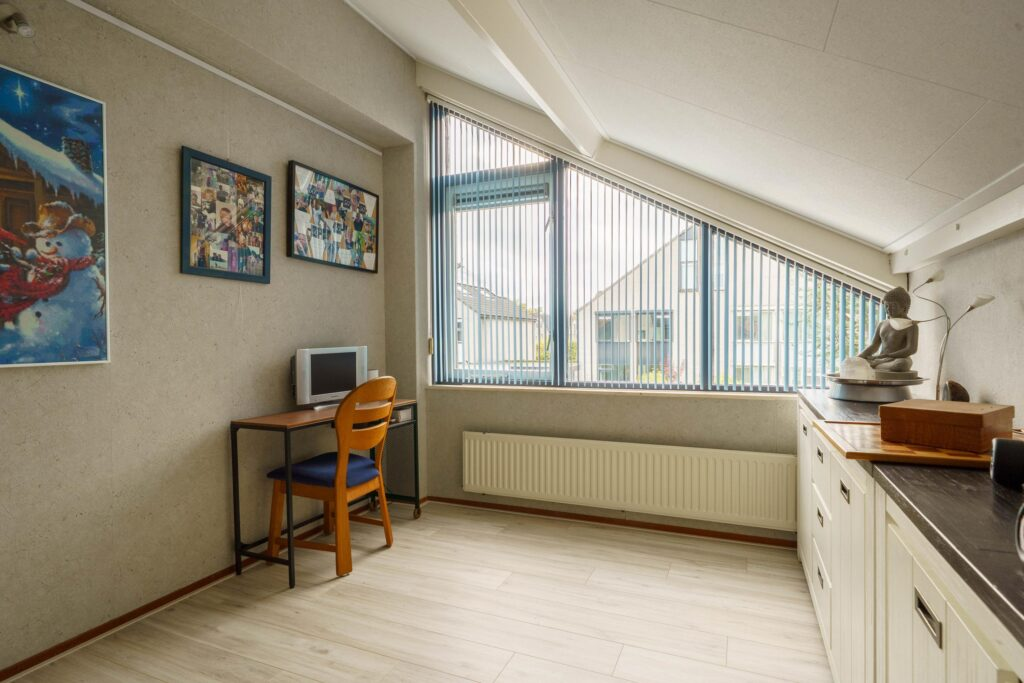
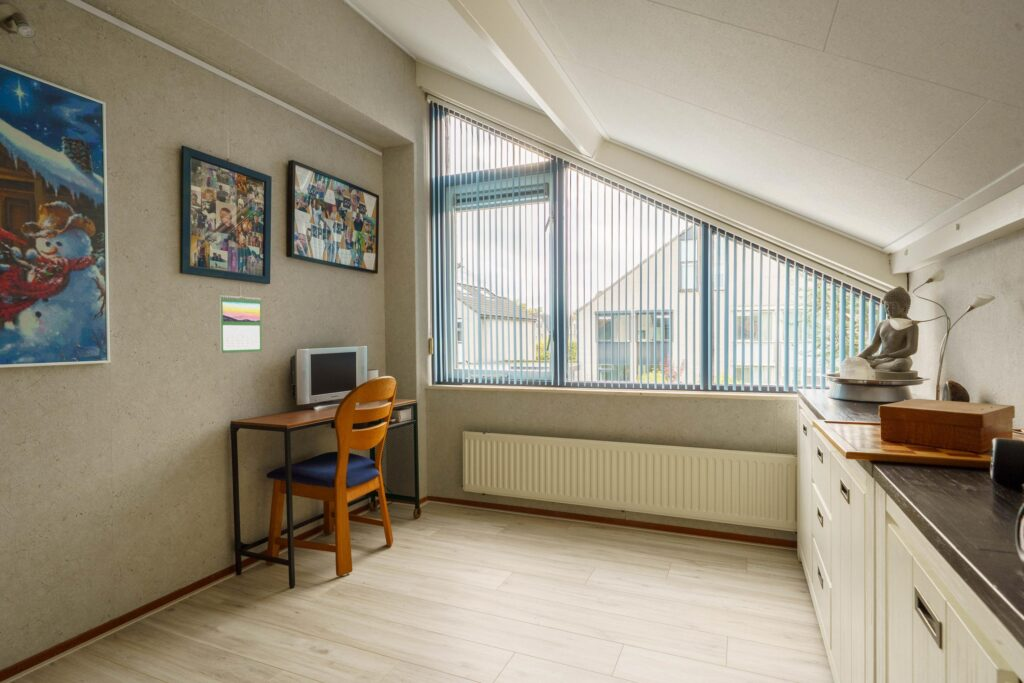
+ calendar [219,294,263,354]
